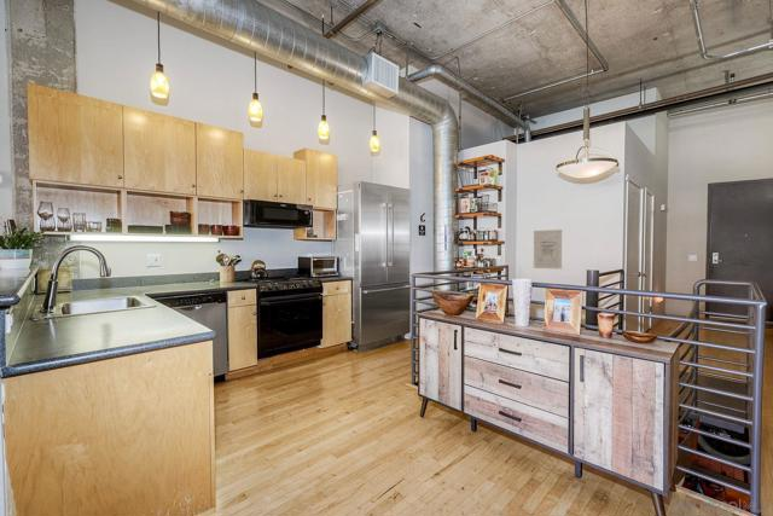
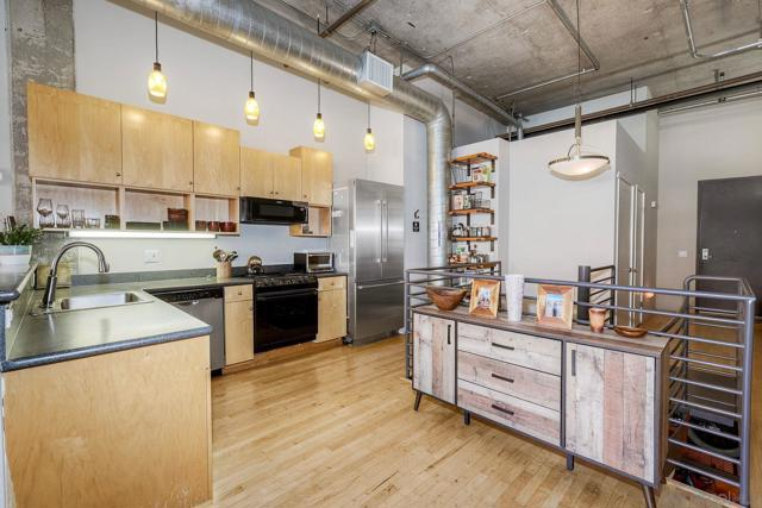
- wall art [533,228,563,271]
